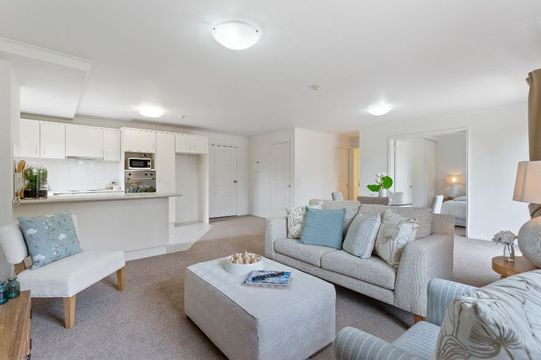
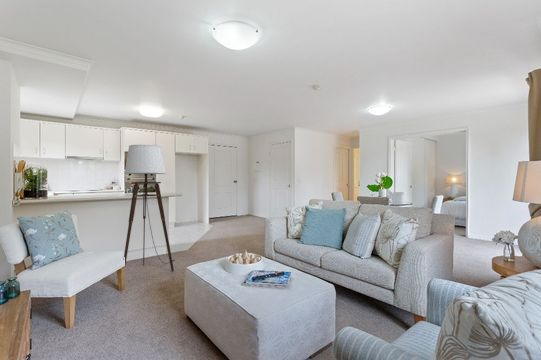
+ floor lamp [123,144,177,273]
